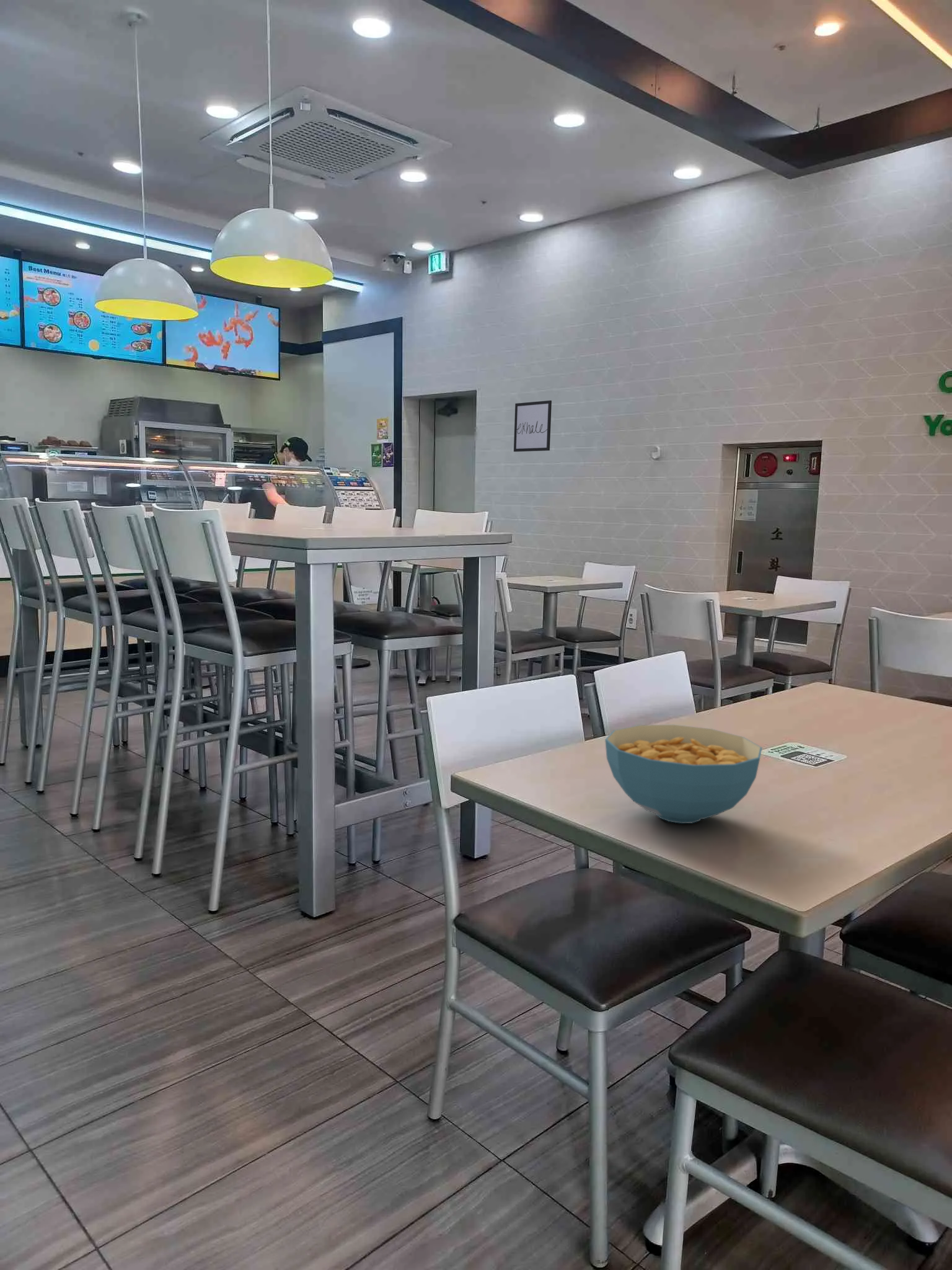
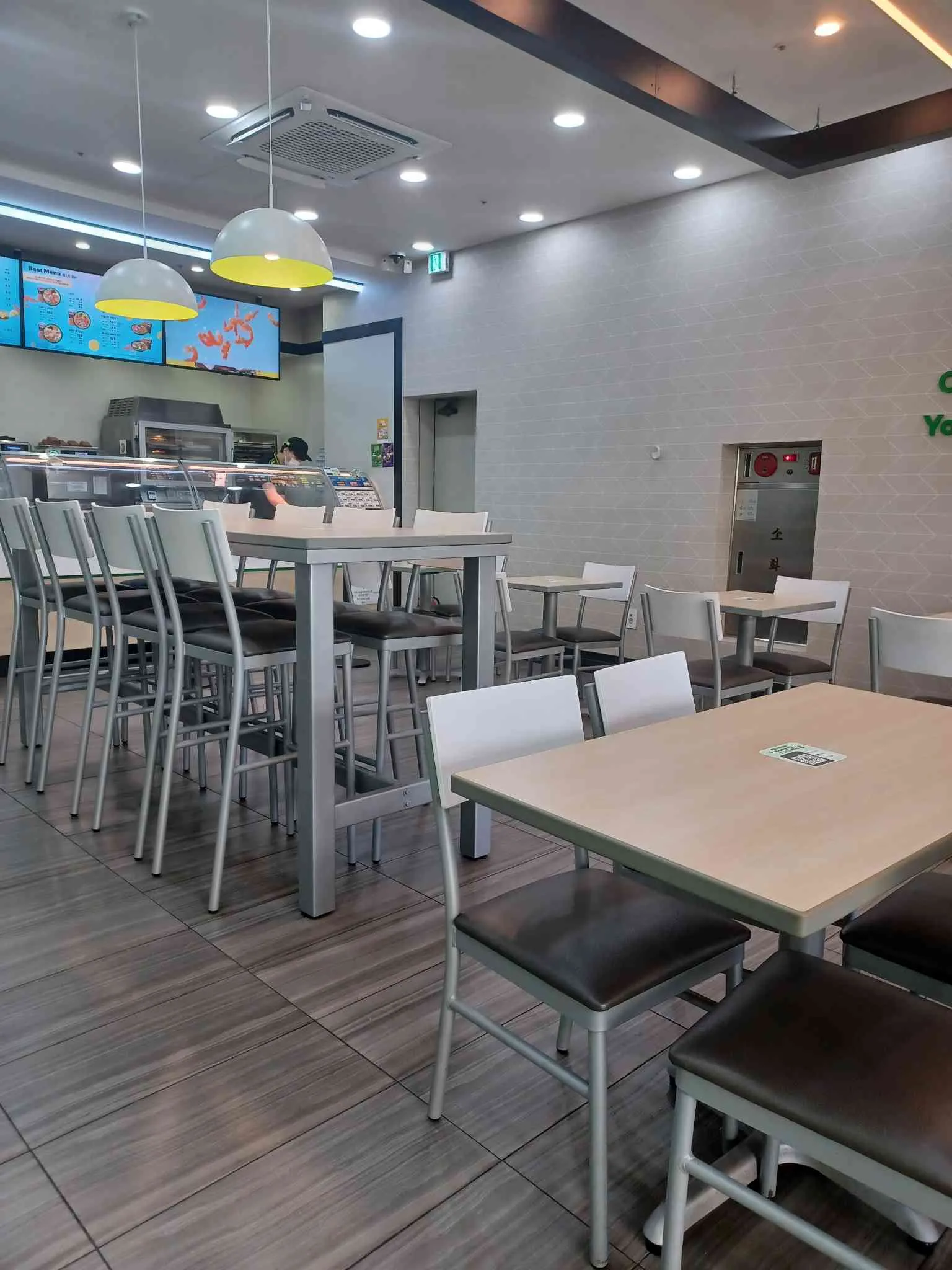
- wall art [513,400,552,452]
- cereal bowl [604,724,763,824]
